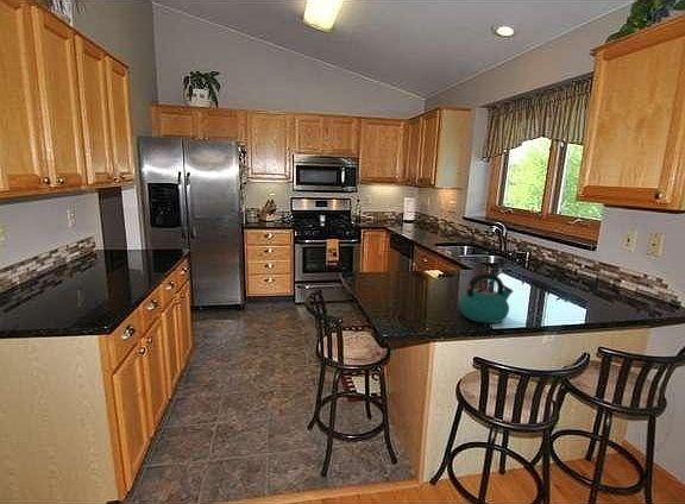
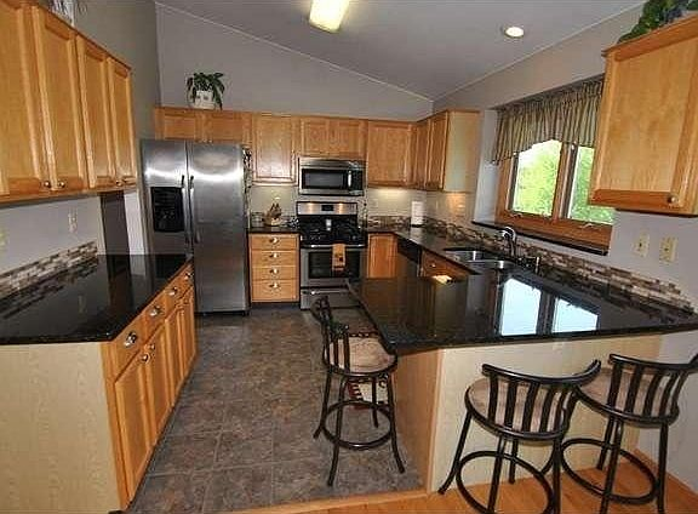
- kettle [458,272,514,325]
